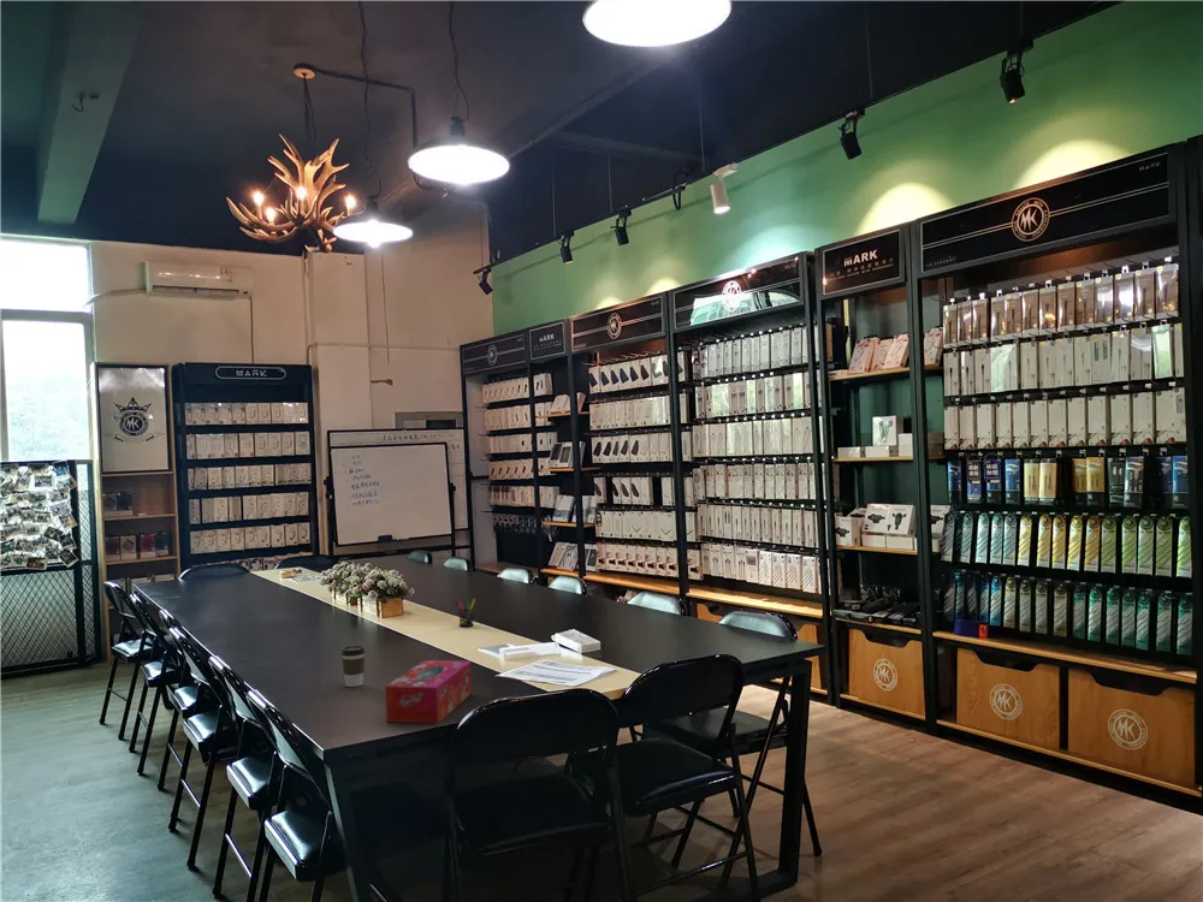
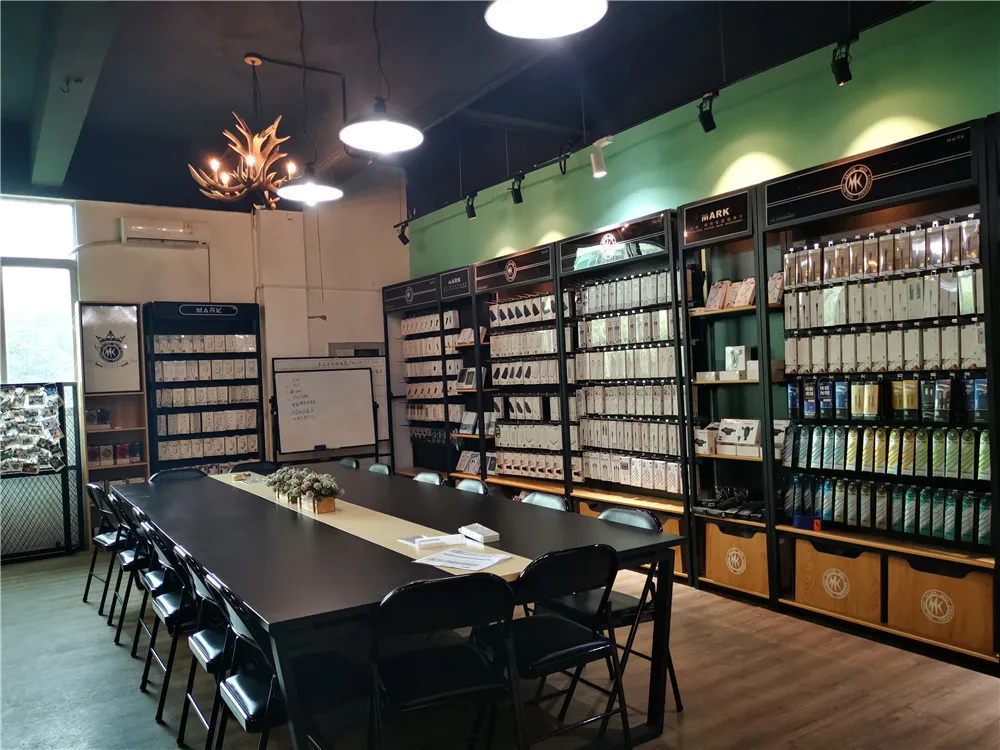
- pen holder [454,597,476,628]
- tissue box [384,659,473,725]
- coffee cup [340,645,366,688]
